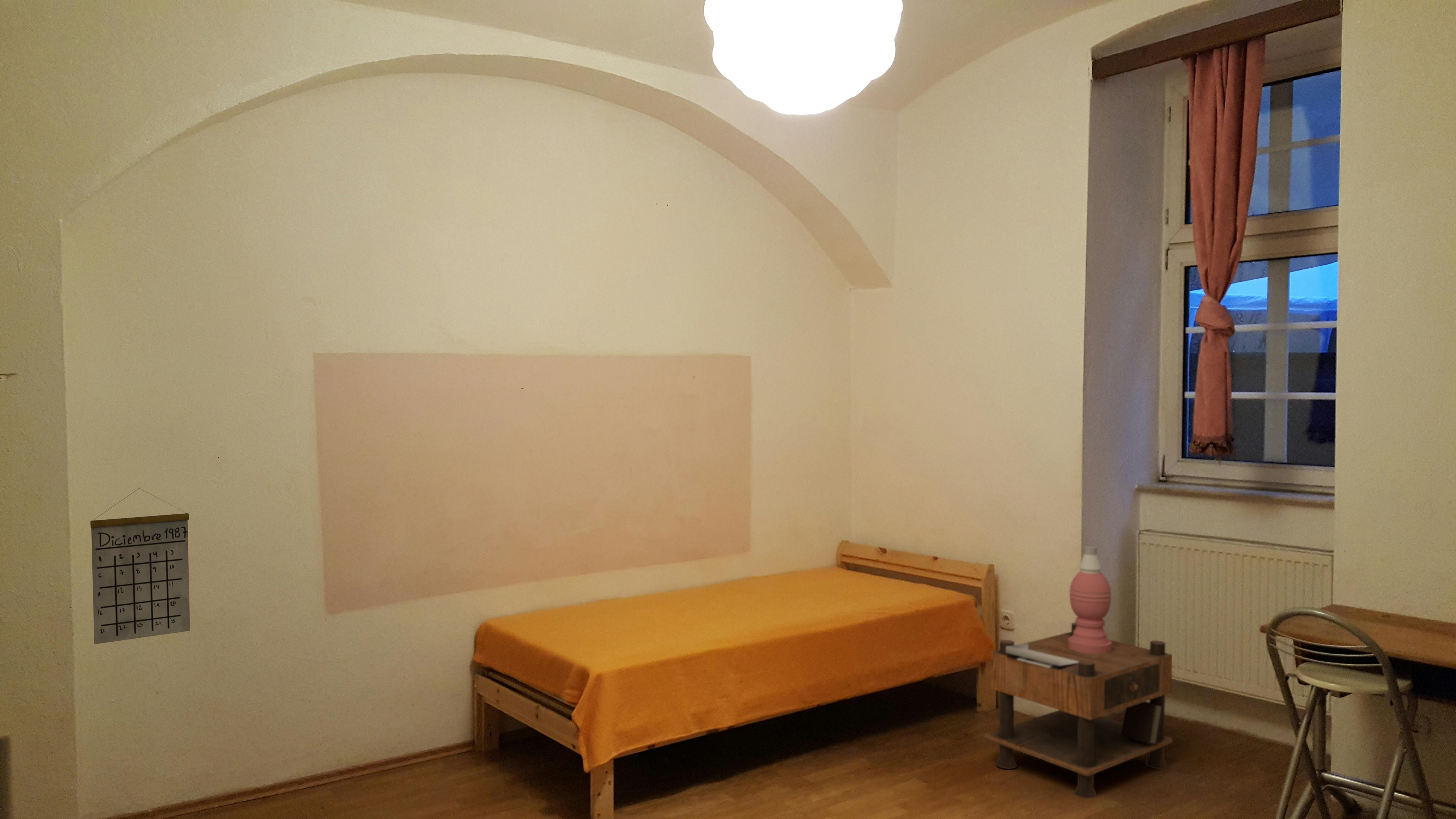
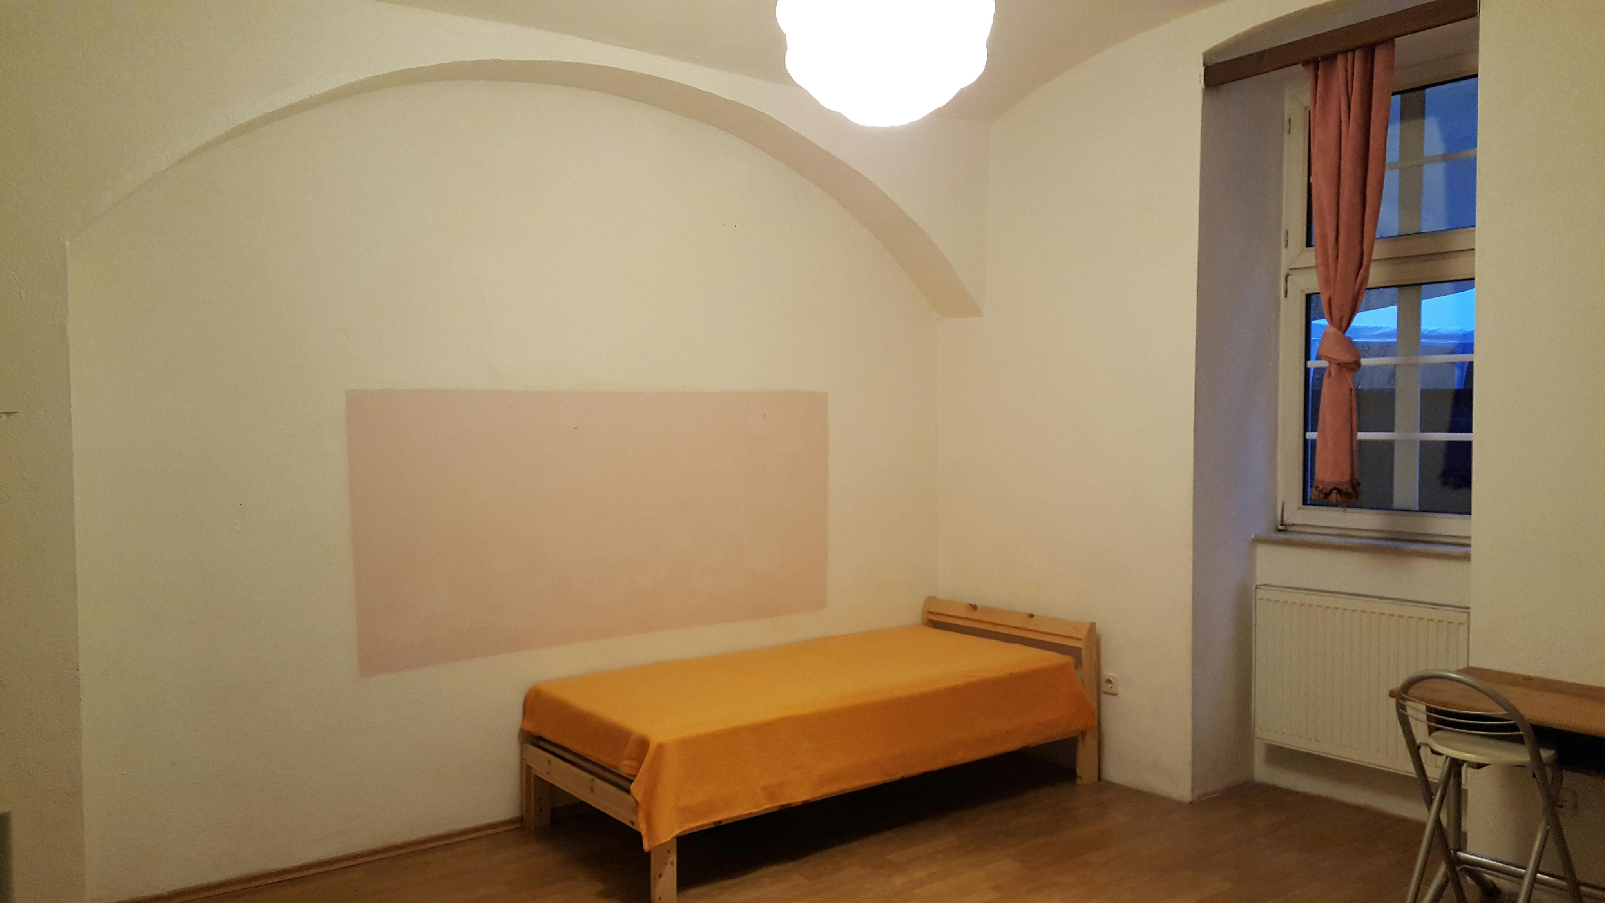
- table lamp [1069,546,1112,654]
- book [1006,643,1078,670]
- nightstand [984,622,1173,799]
- calendar [90,488,191,644]
